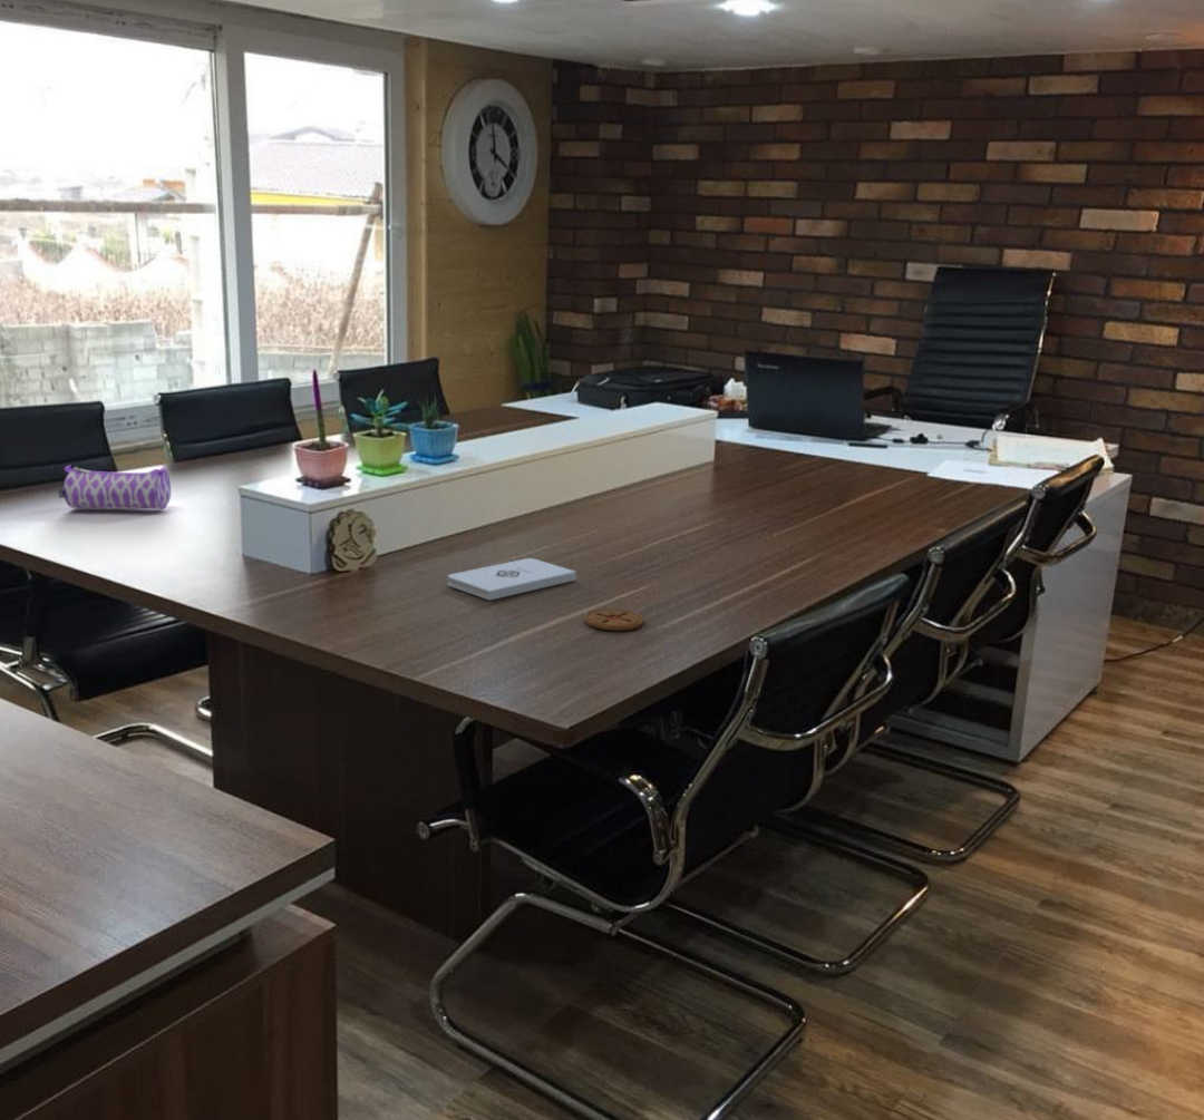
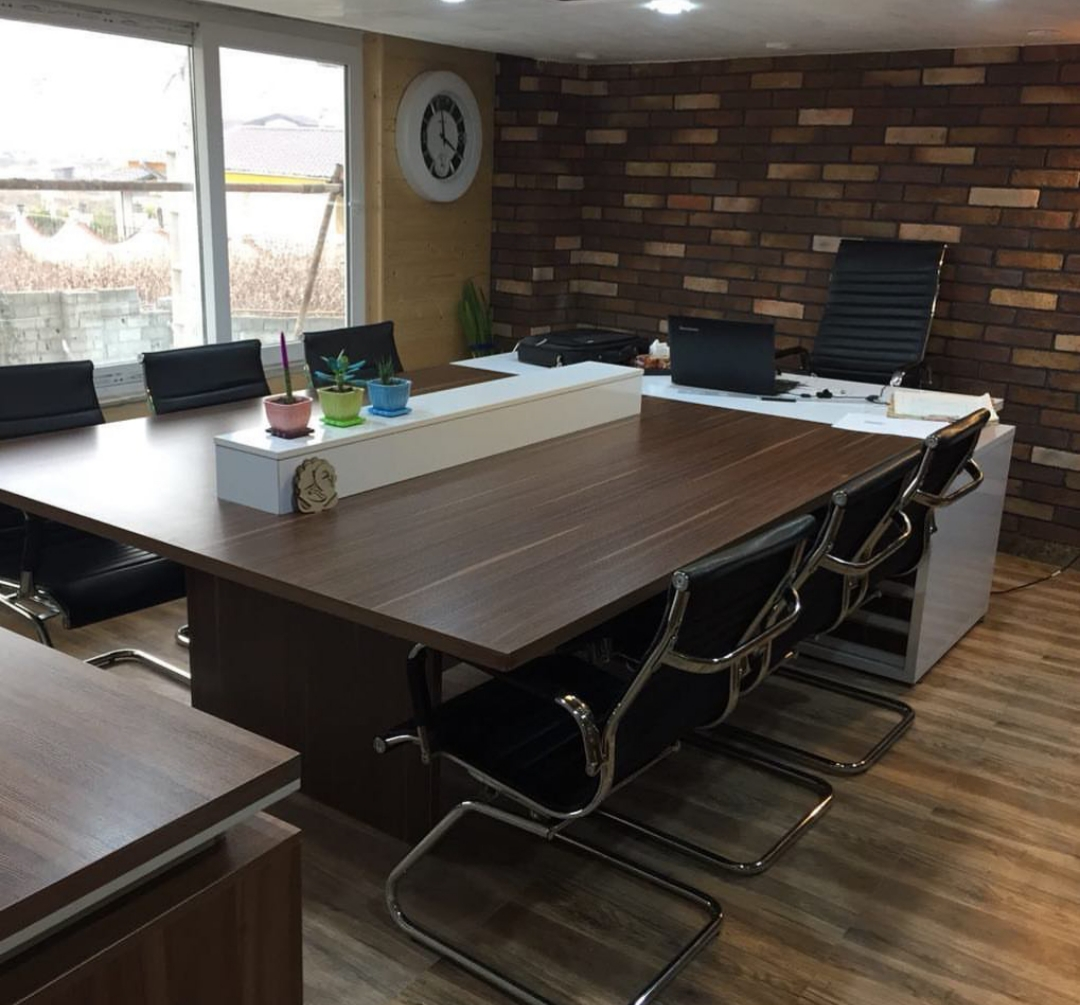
- coaster [583,608,644,632]
- pencil case [57,464,172,510]
- notepad [447,557,577,602]
